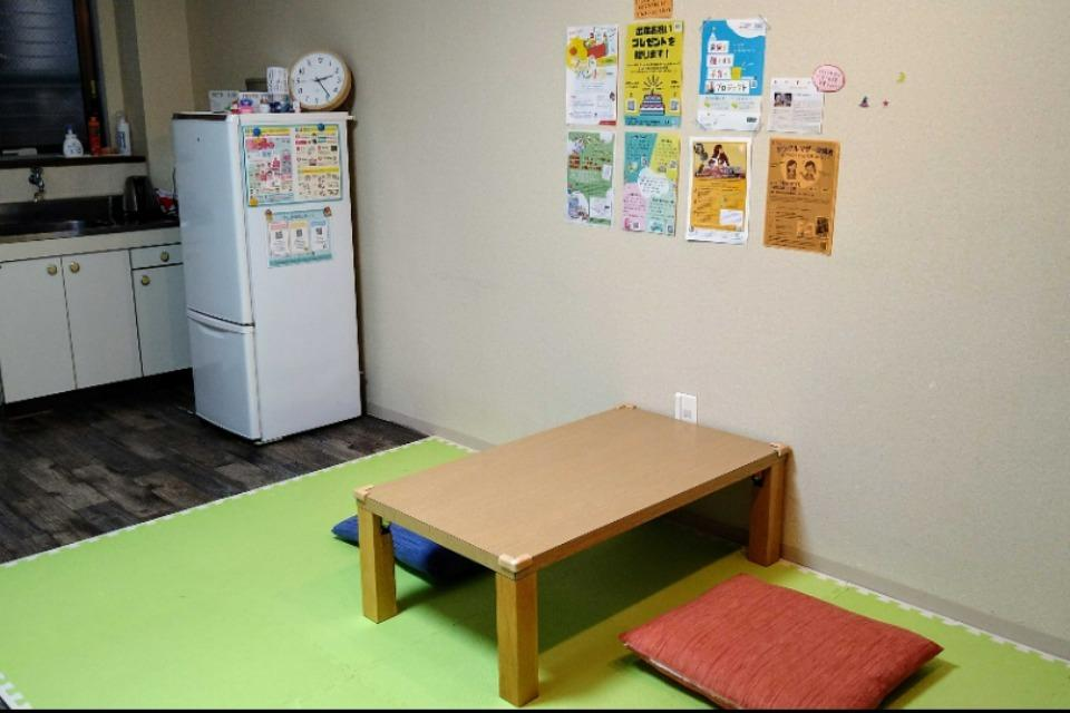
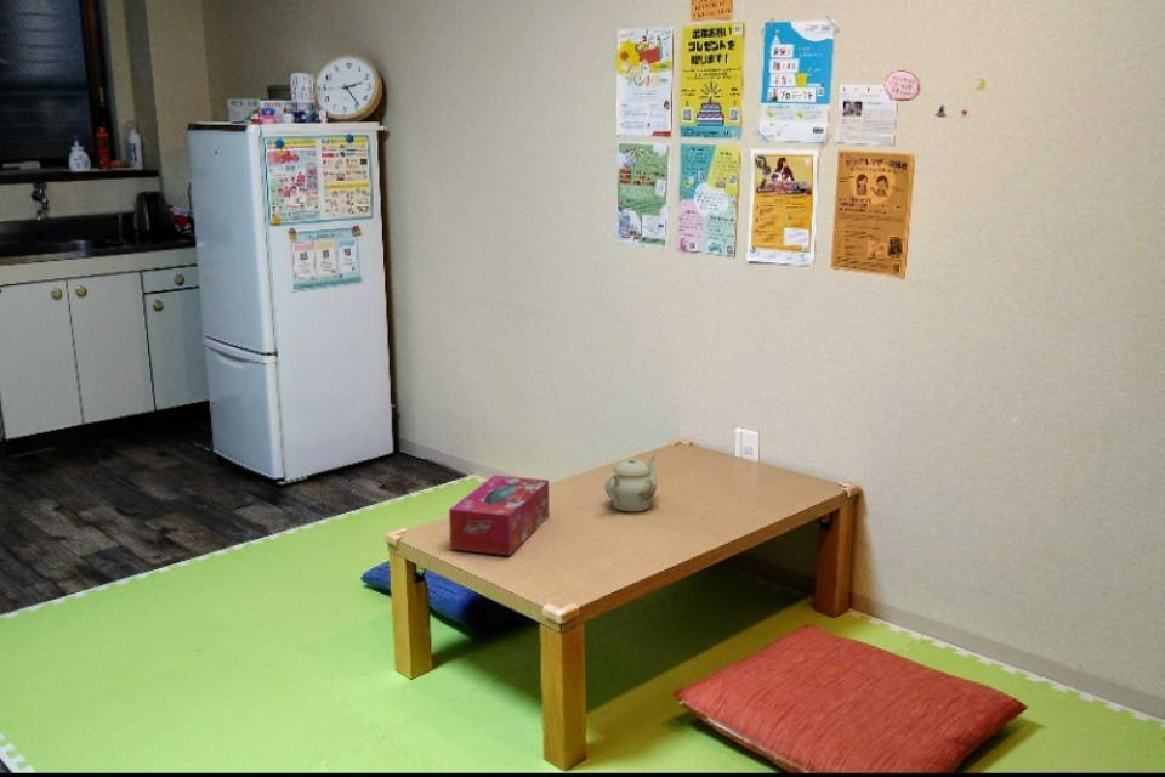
+ tissue box [448,475,550,556]
+ teapot [603,455,658,512]
